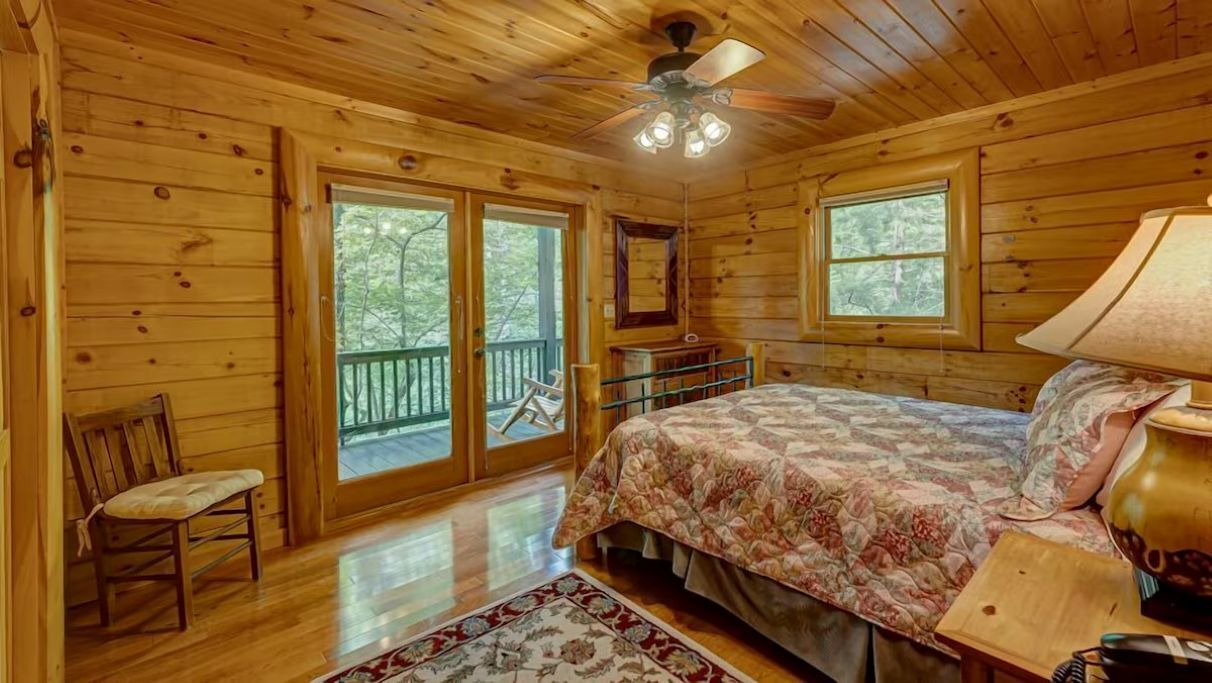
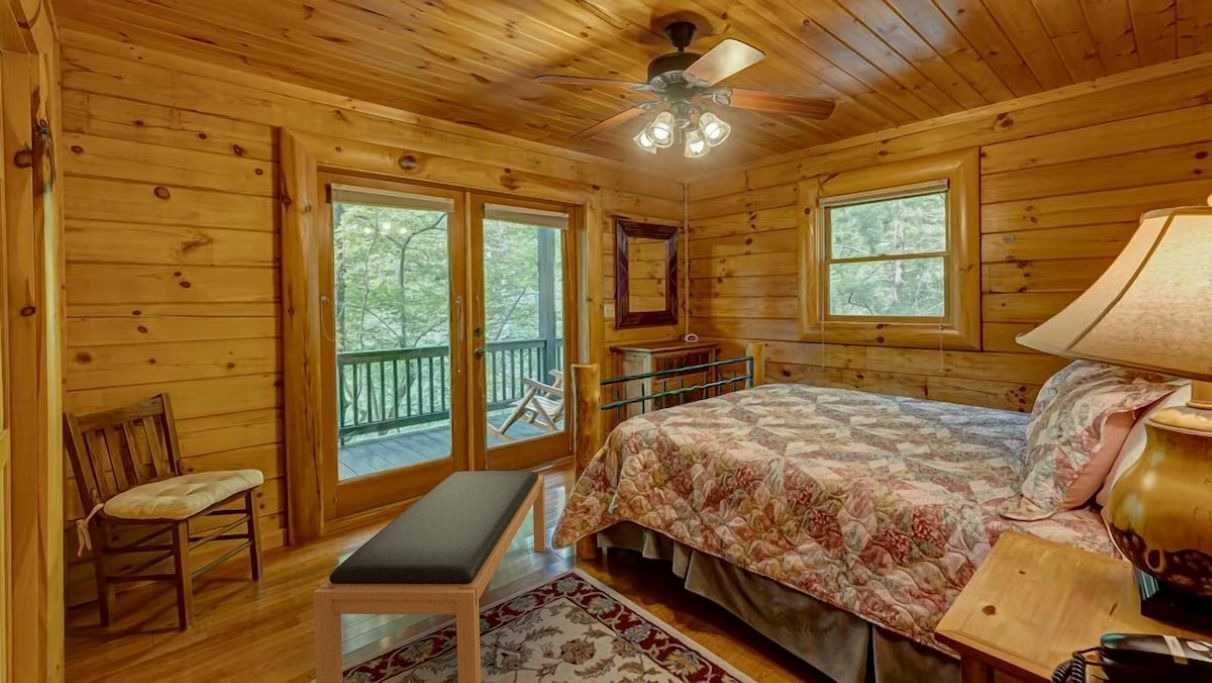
+ bench [312,470,547,683]
